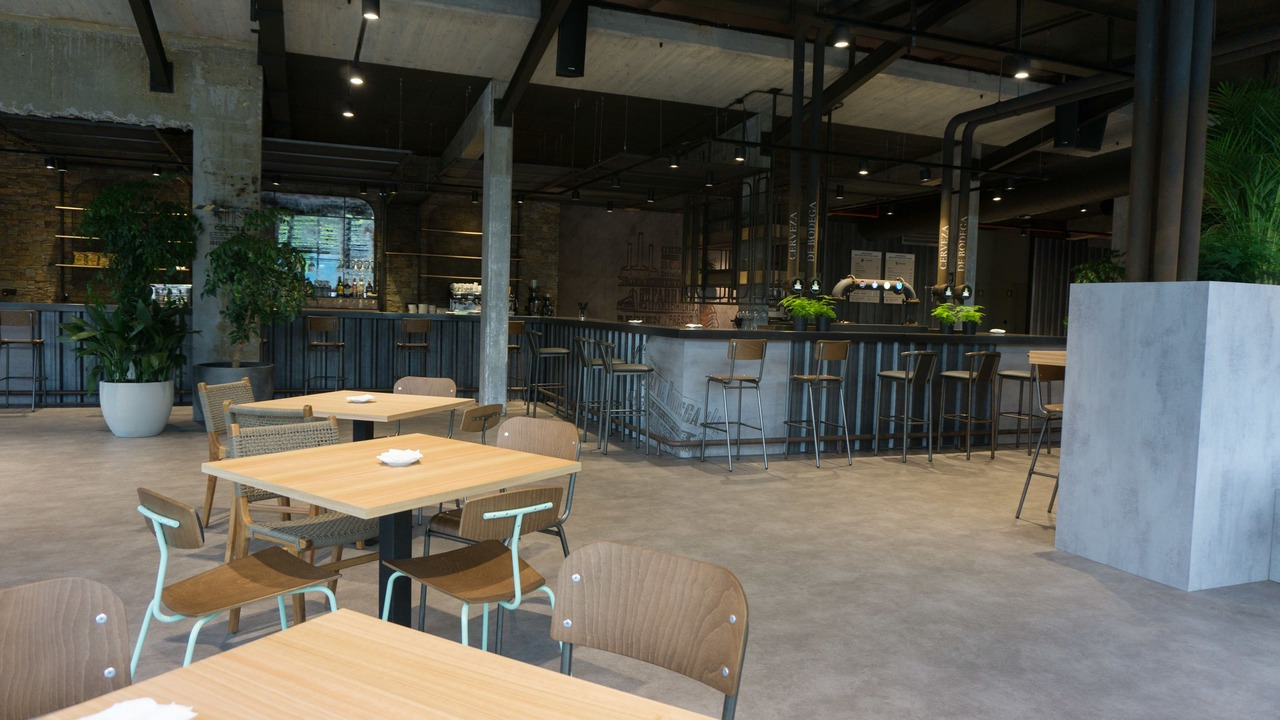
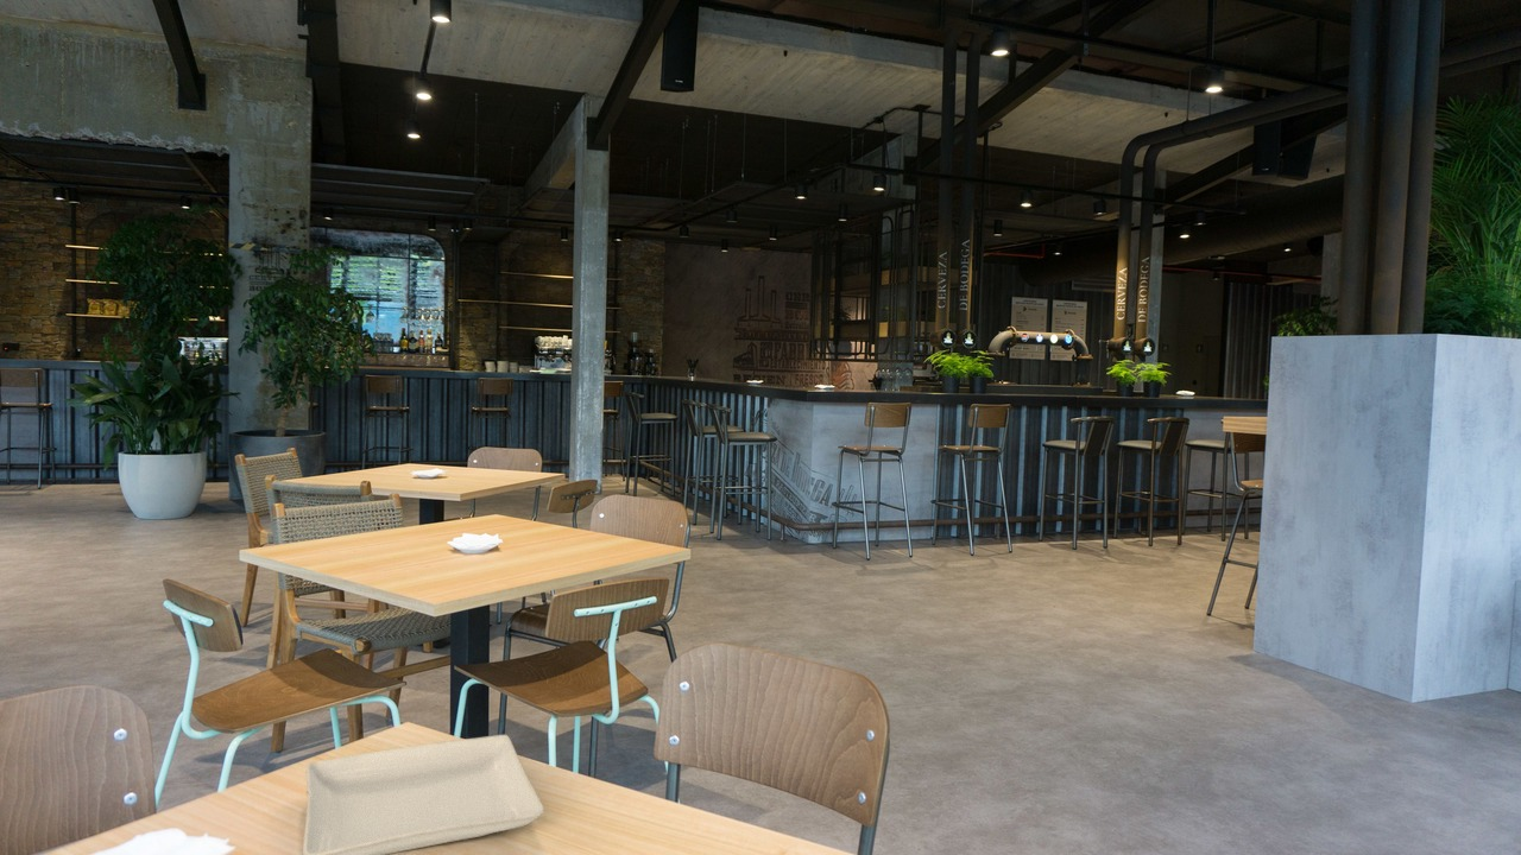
+ square plate [302,734,545,855]
